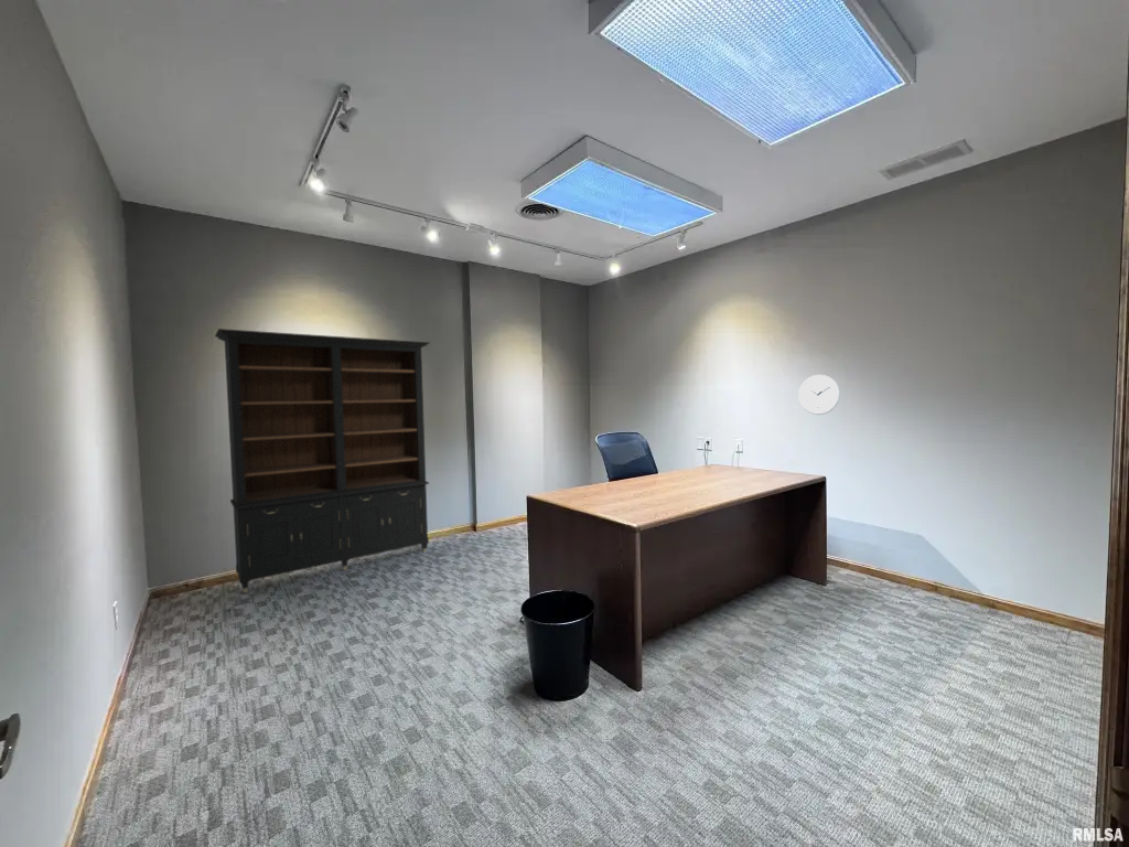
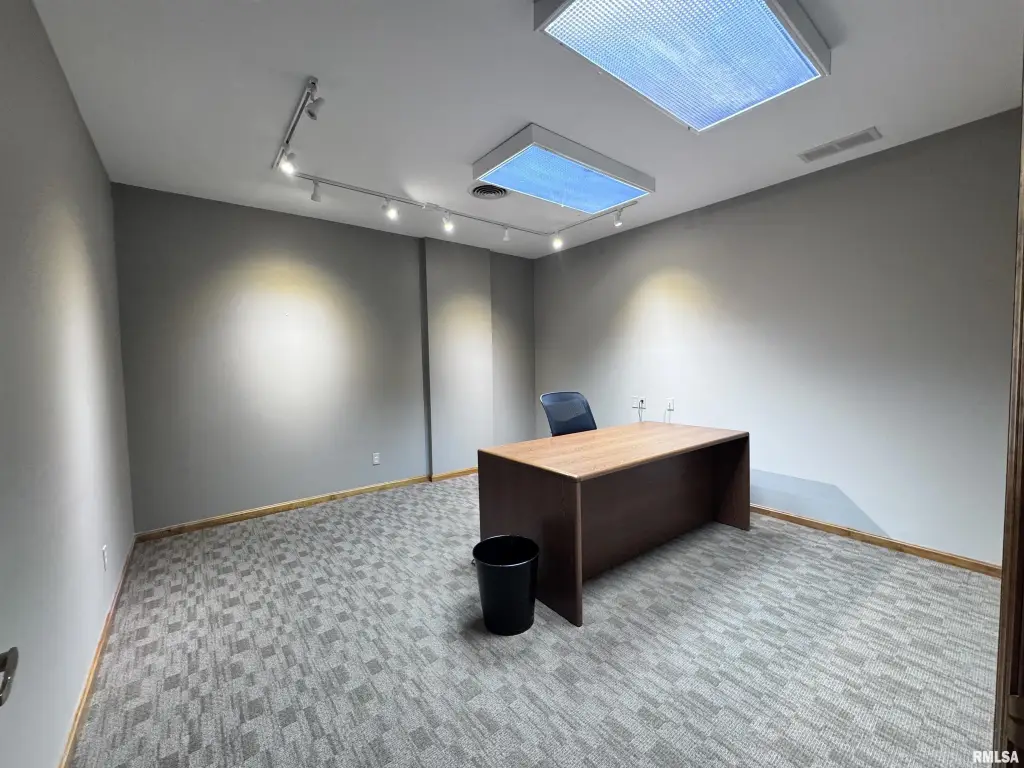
- wall clock [797,374,841,416]
- bookcase [214,328,431,593]
